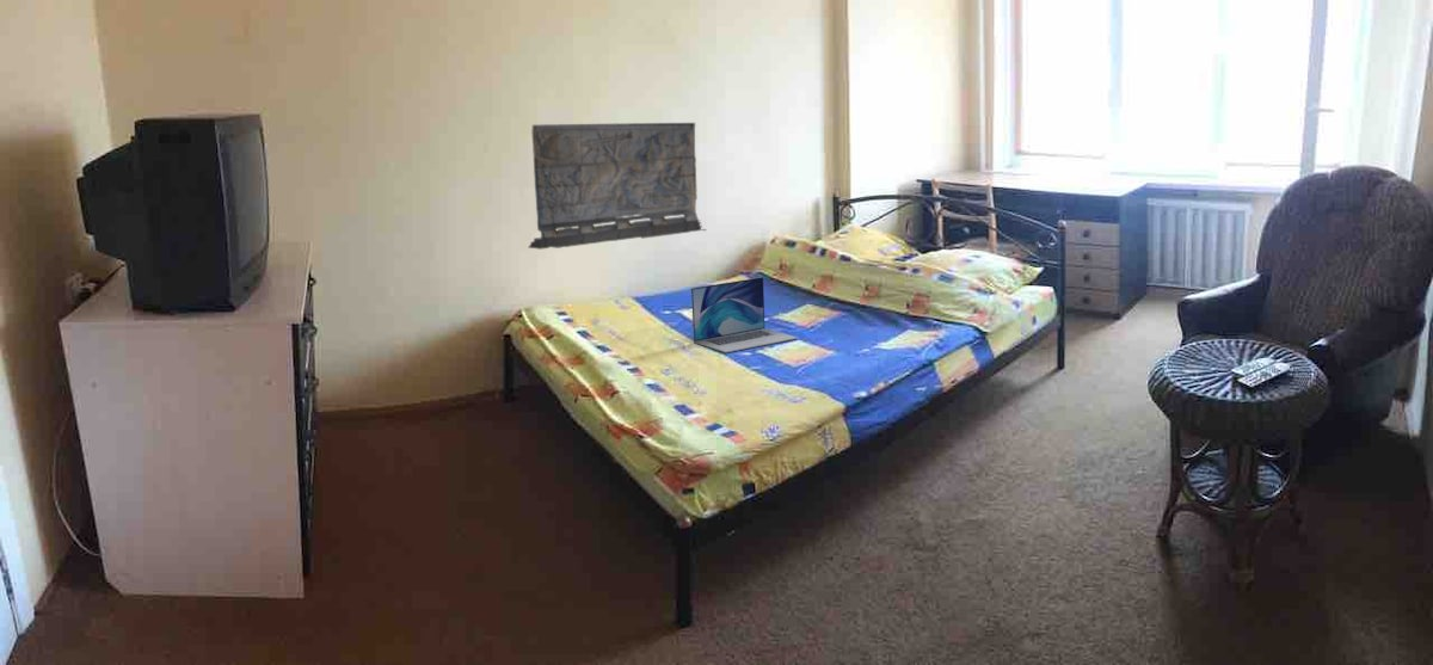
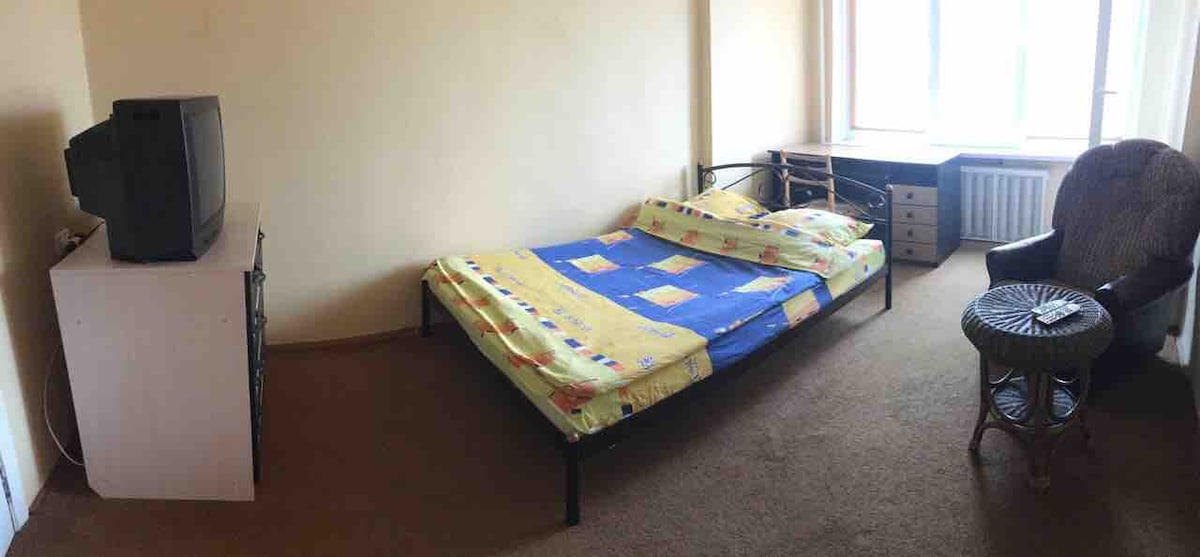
- laptop [690,276,799,353]
- relief panel [528,122,708,251]
